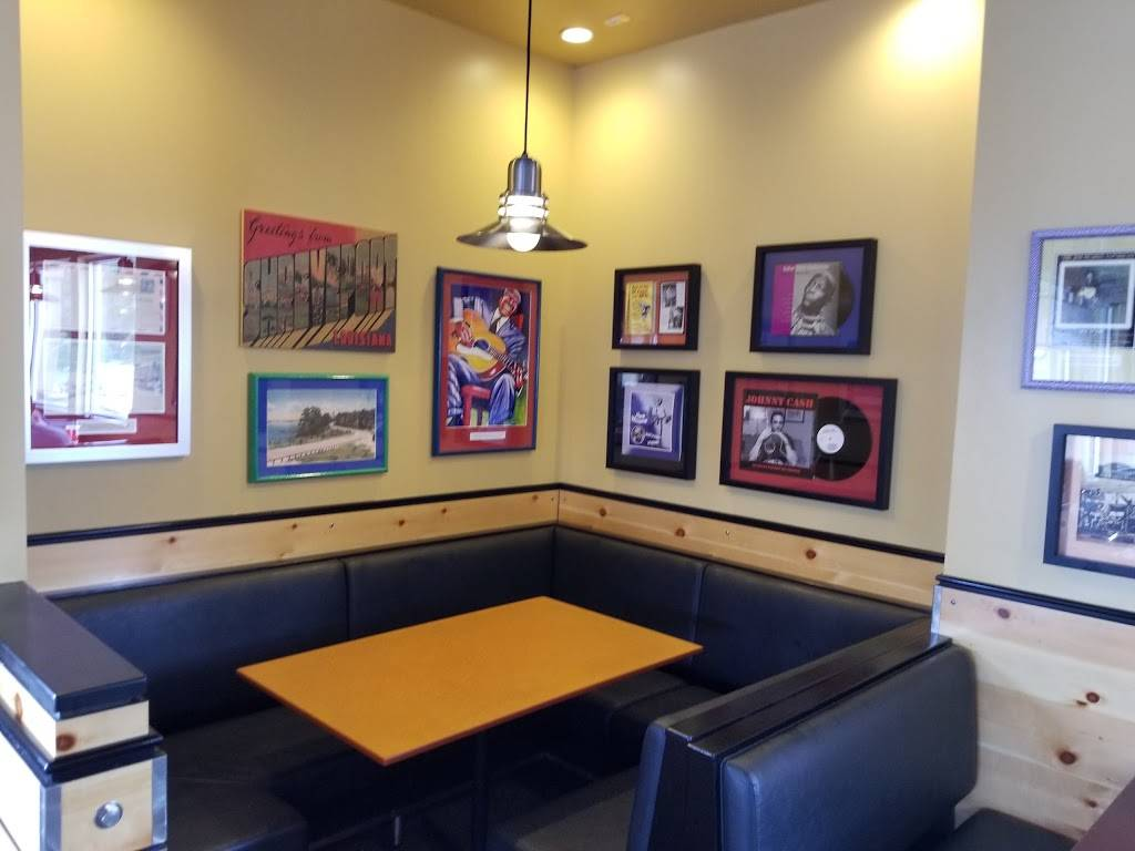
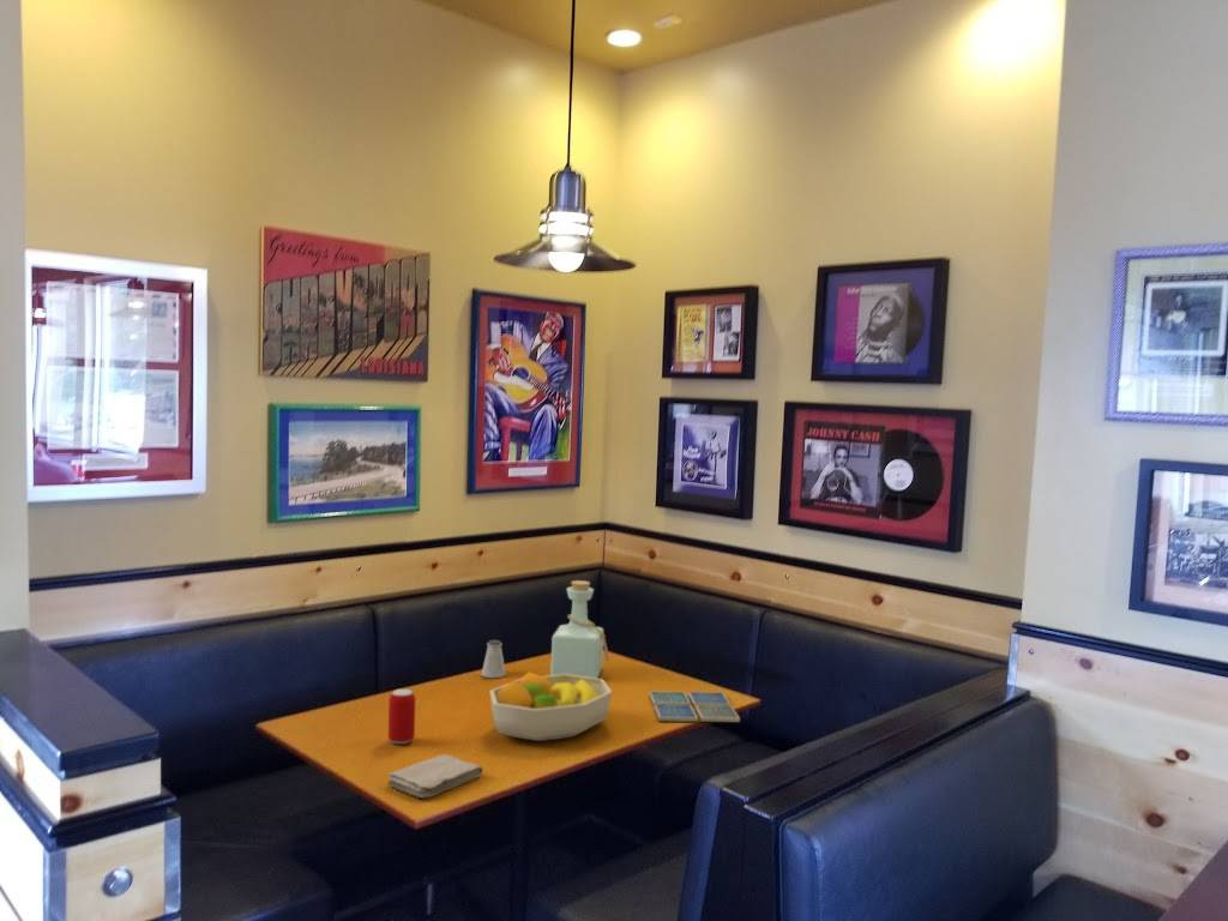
+ bottle [549,579,610,679]
+ beverage can [387,688,416,745]
+ fruit bowl [489,670,613,742]
+ drink coaster [648,691,741,723]
+ saltshaker [480,639,507,679]
+ washcloth [386,753,484,799]
